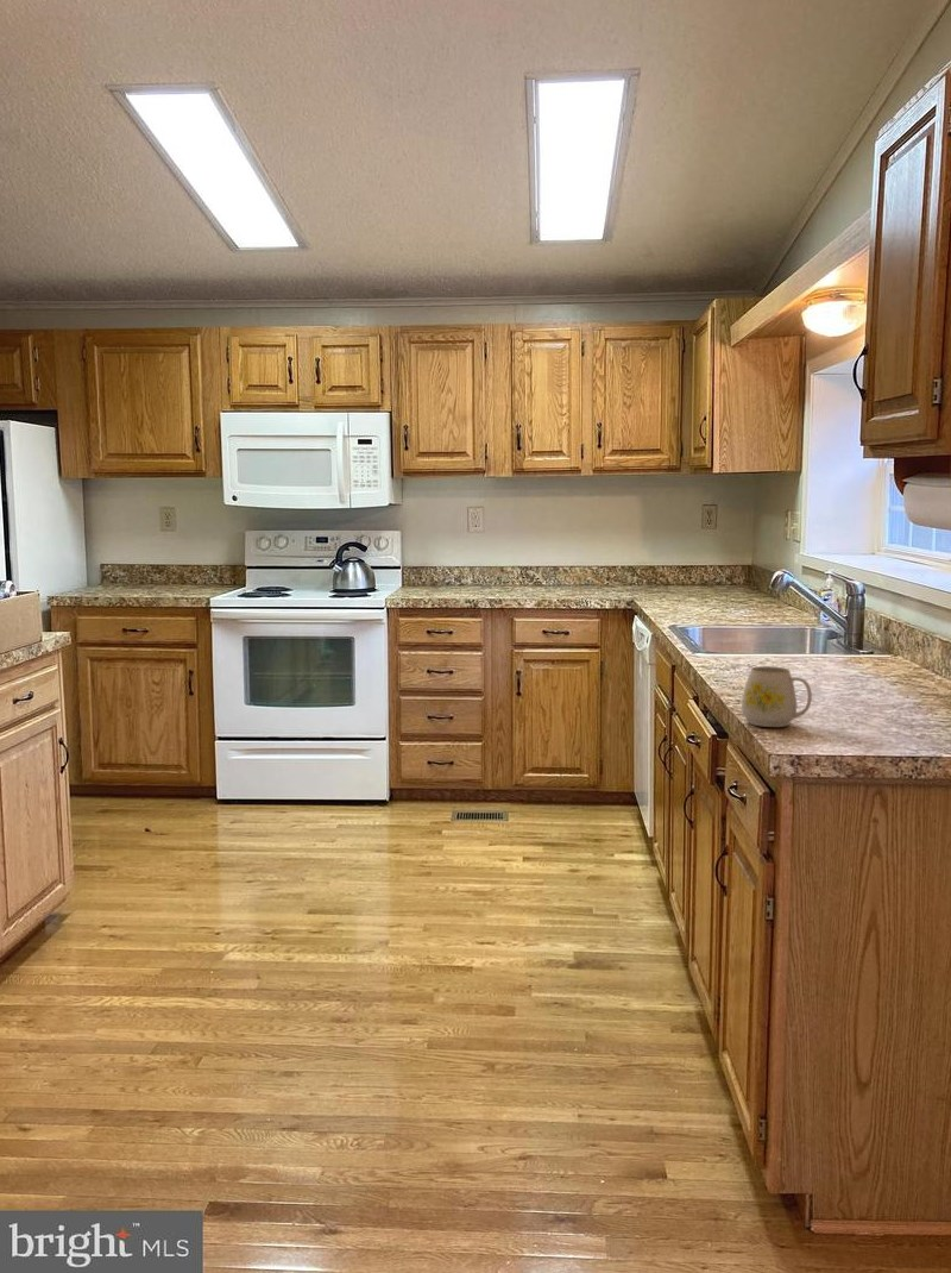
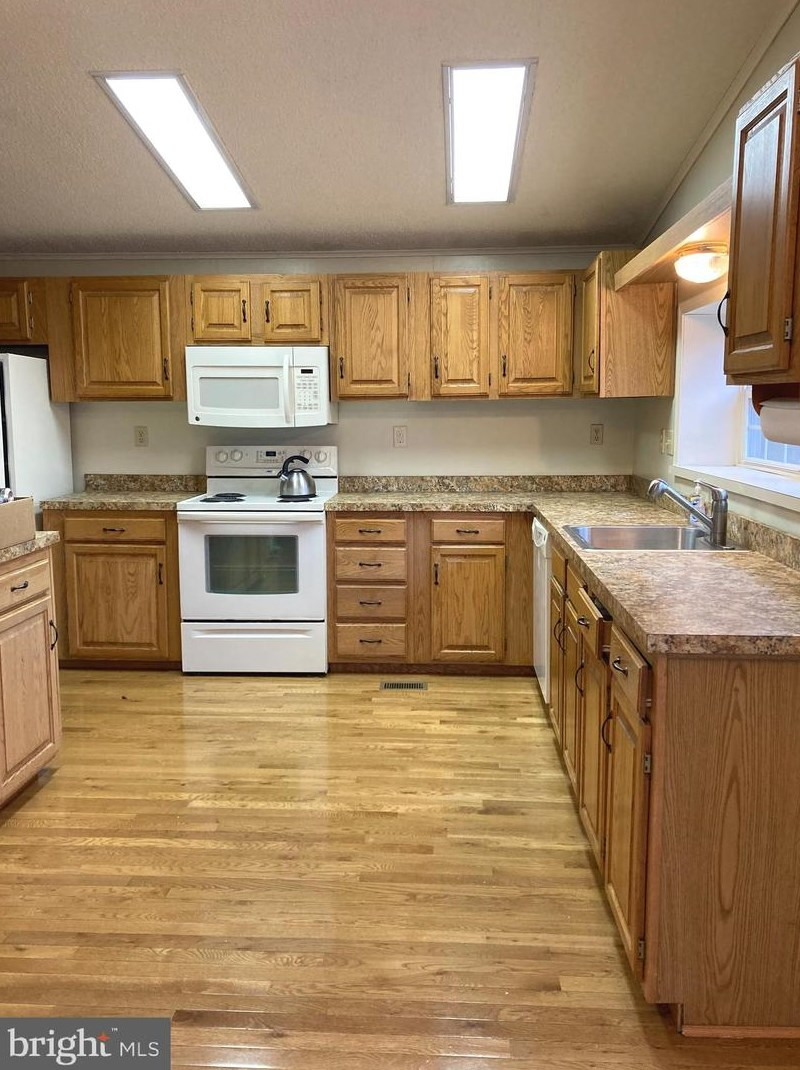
- mug [741,665,813,728]
